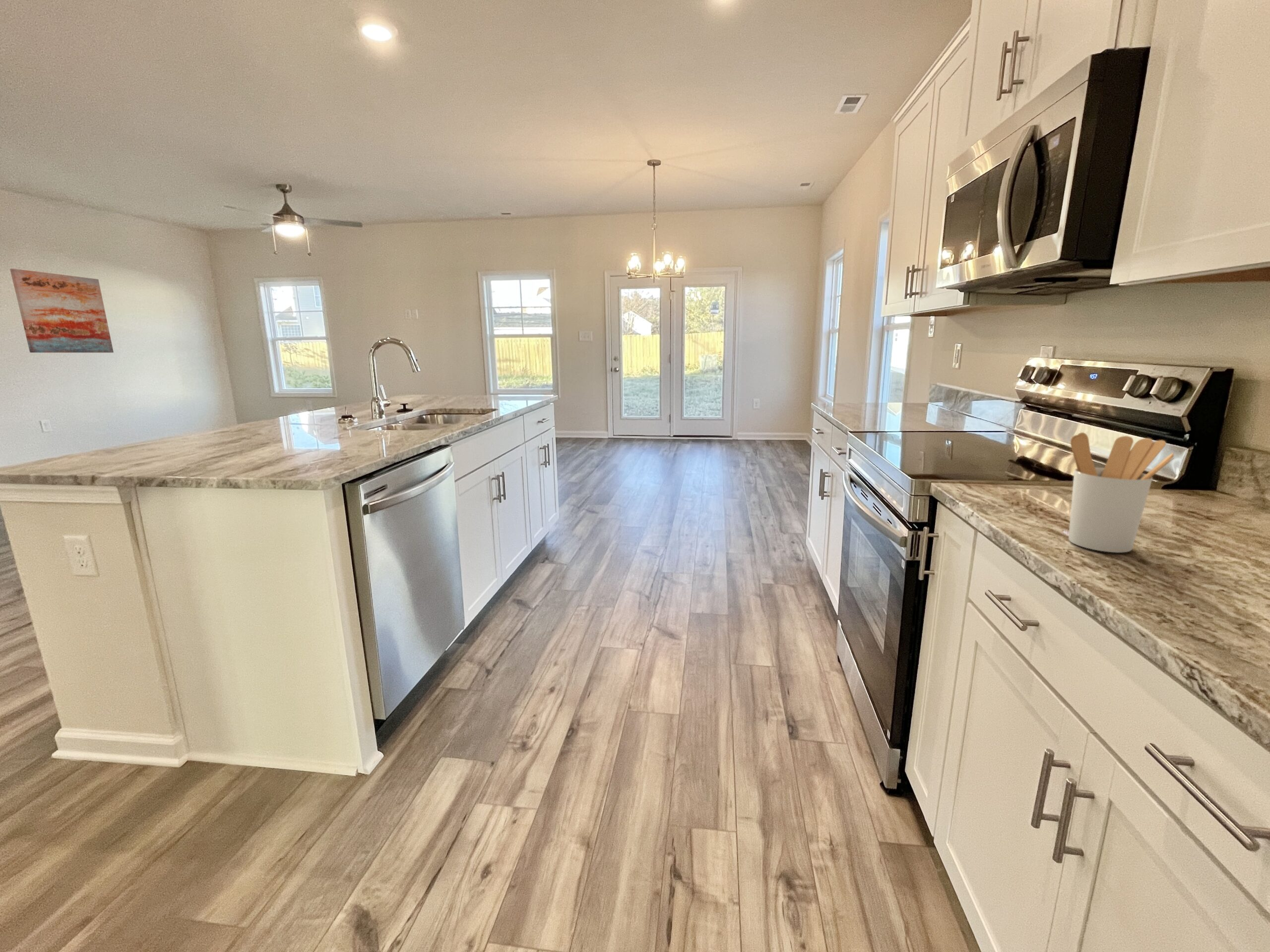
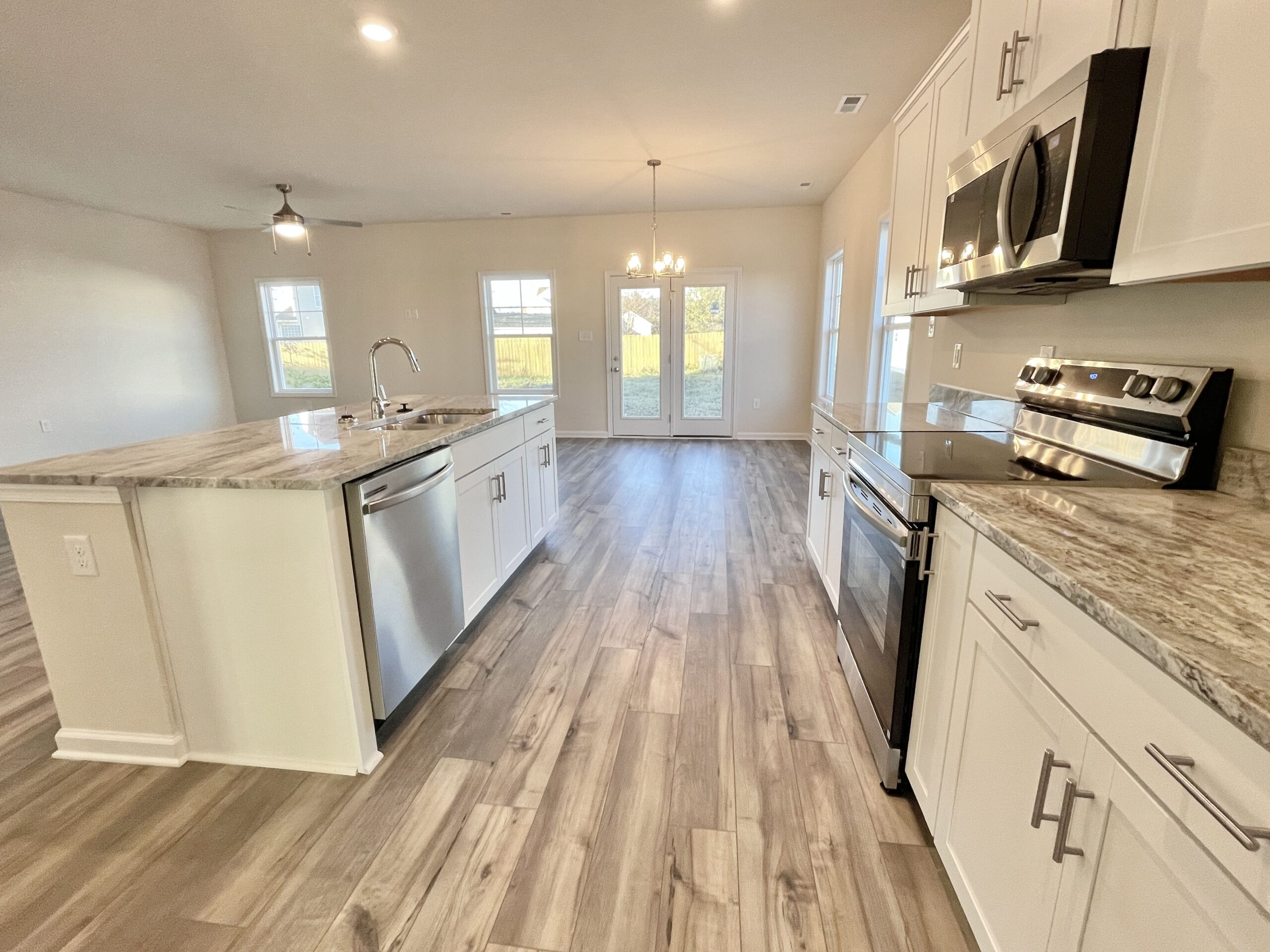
- utensil holder [1068,432,1175,553]
- wall art [9,268,114,353]
